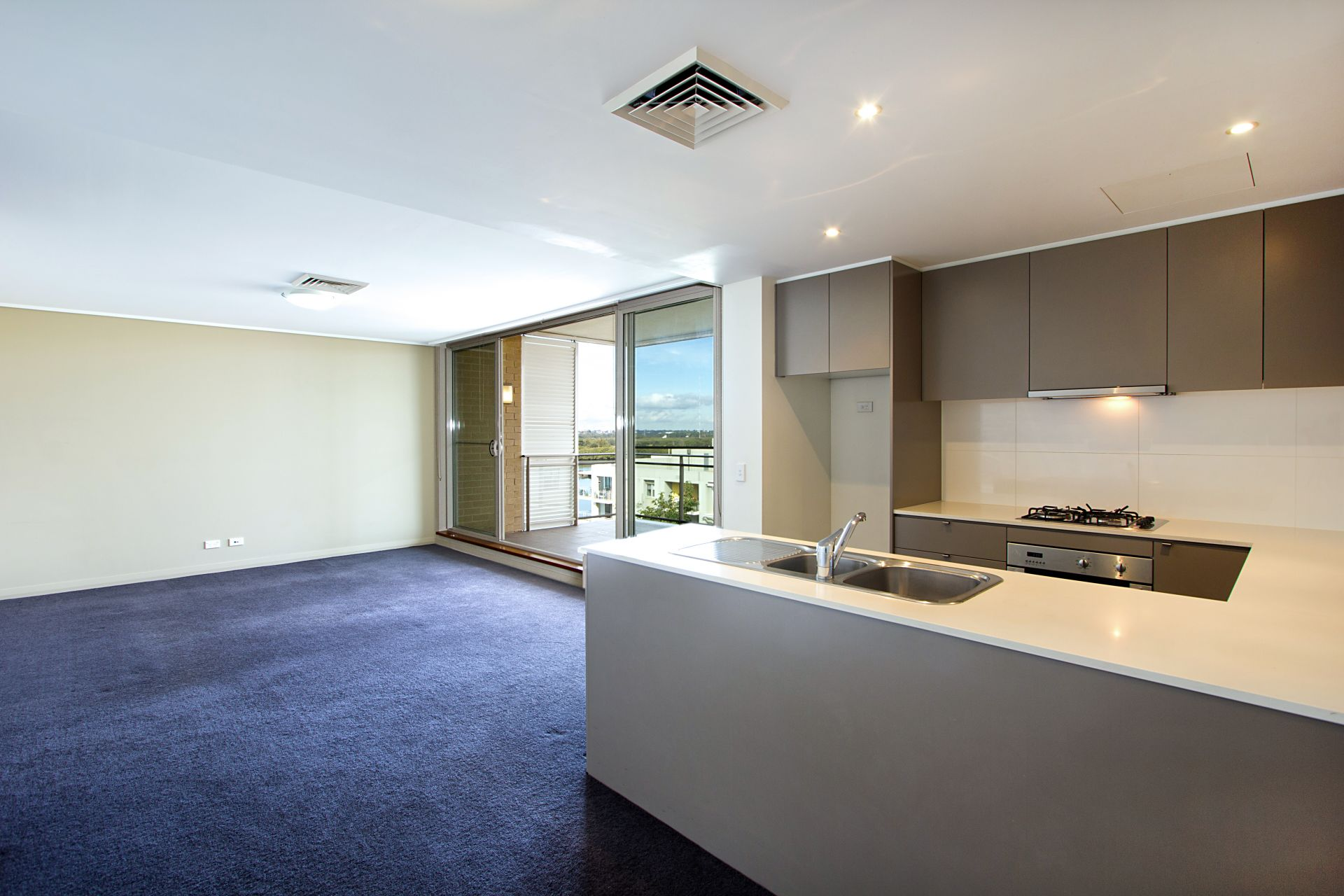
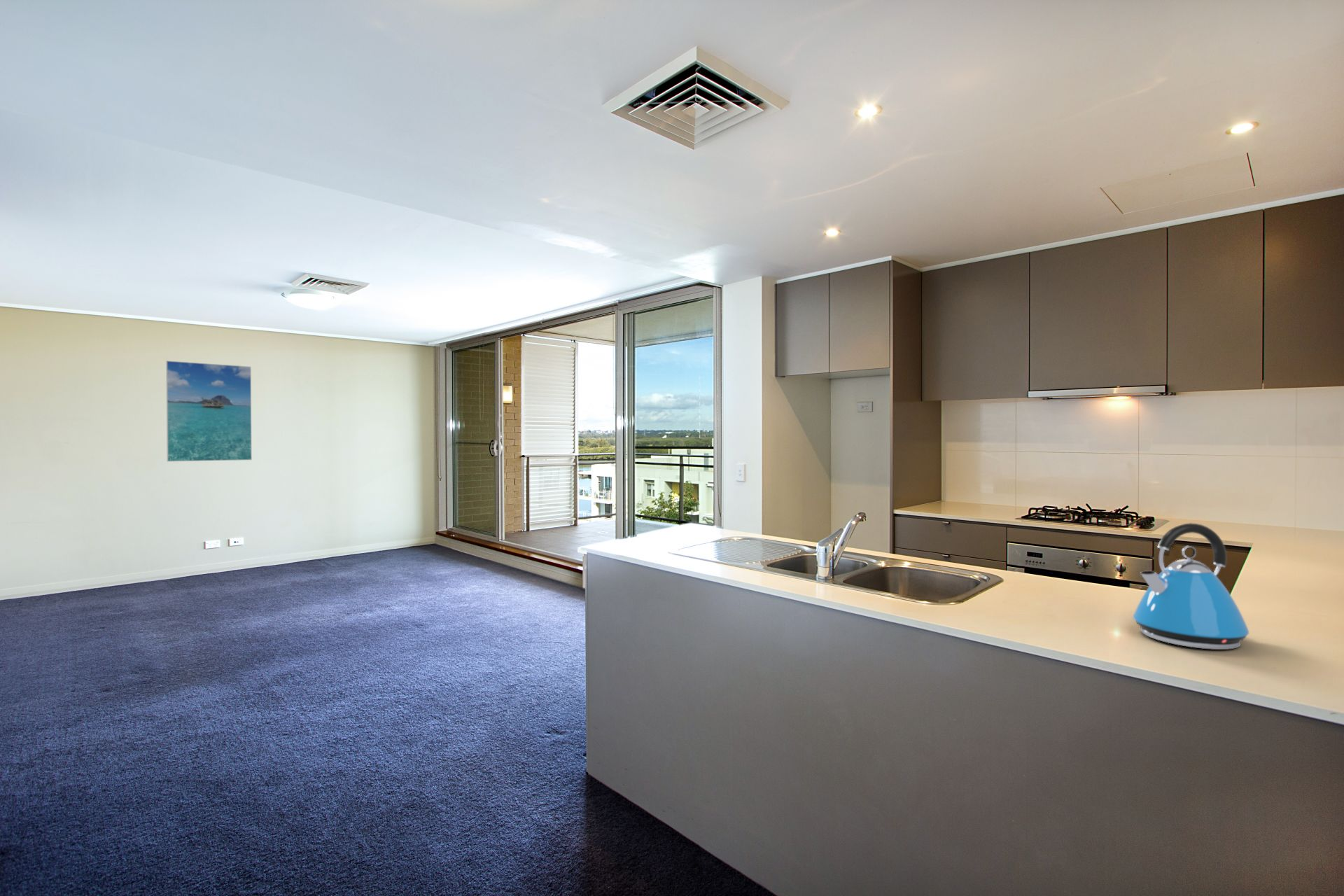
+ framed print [165,360,253,462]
+ kettle [1132,522,1250,650]
